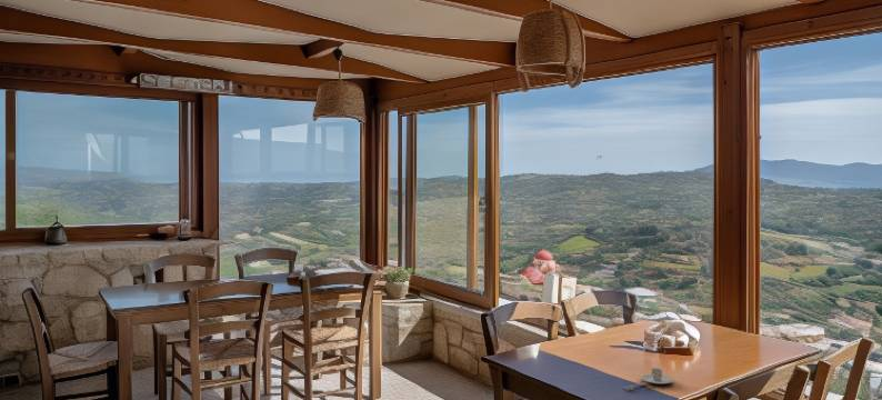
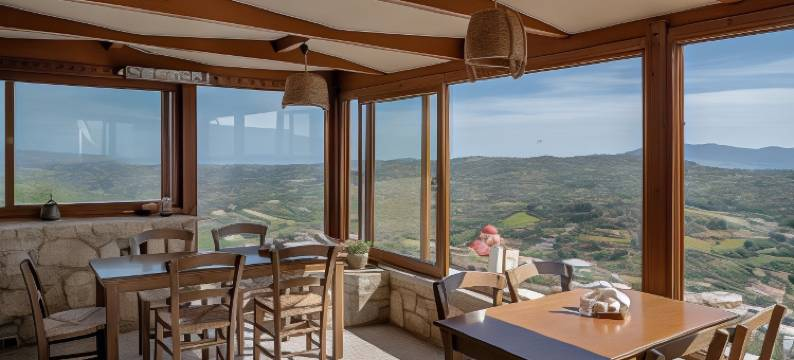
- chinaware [623,367,675,391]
